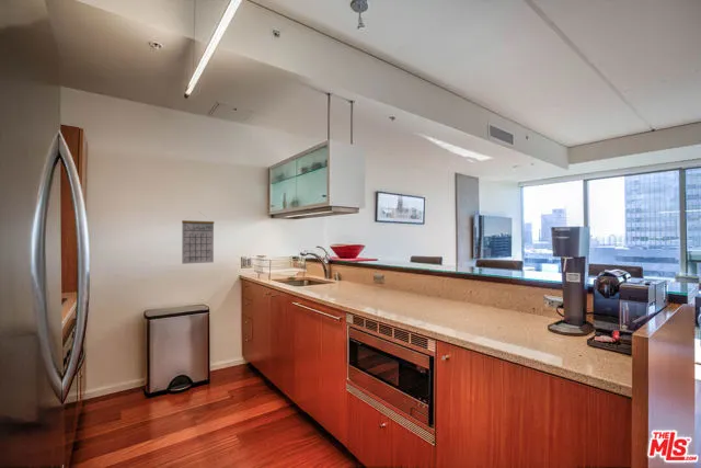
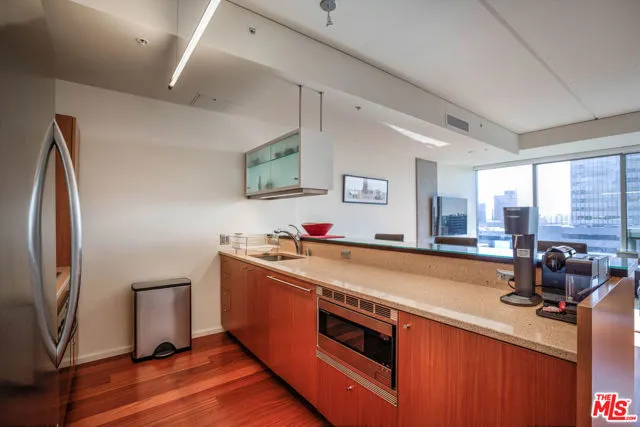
- calendar [181,212,215,265]
